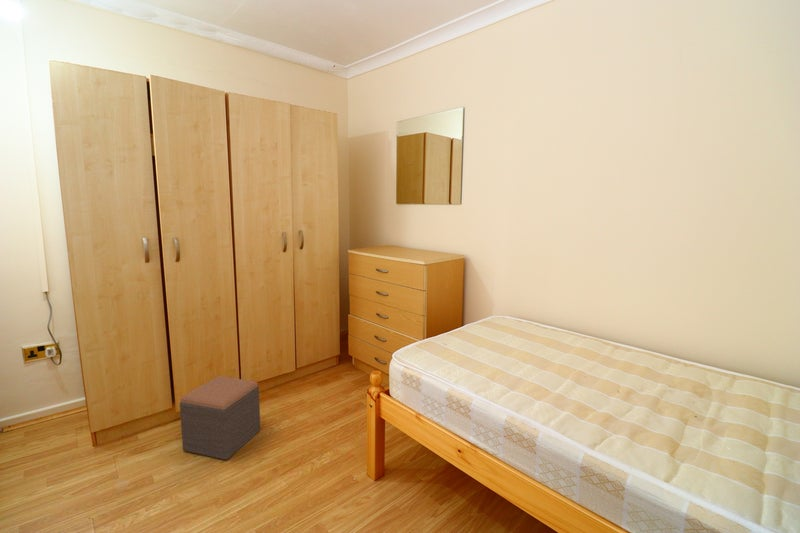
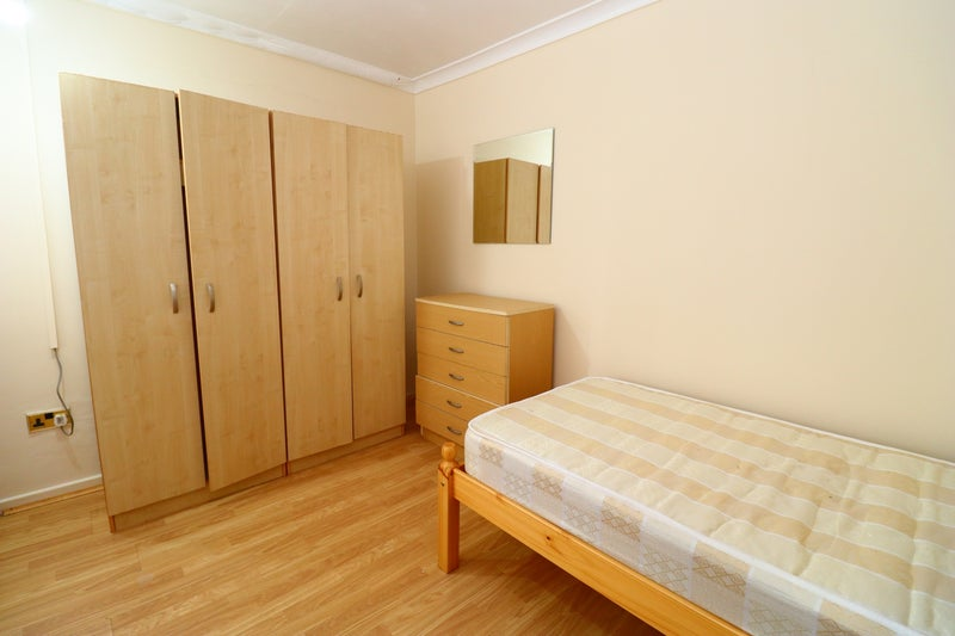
- footstool [179,375,261,461]
